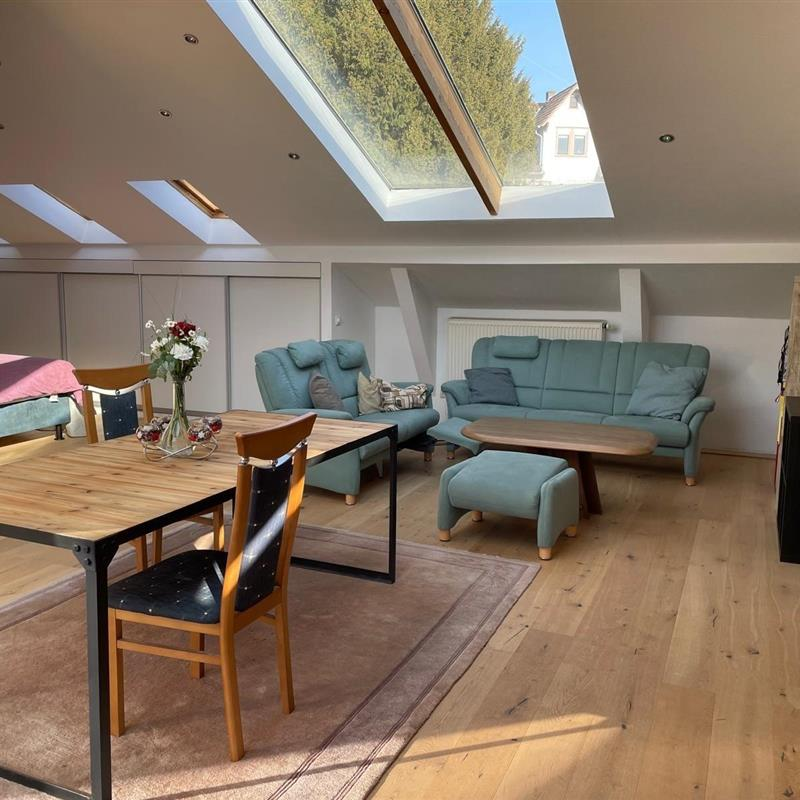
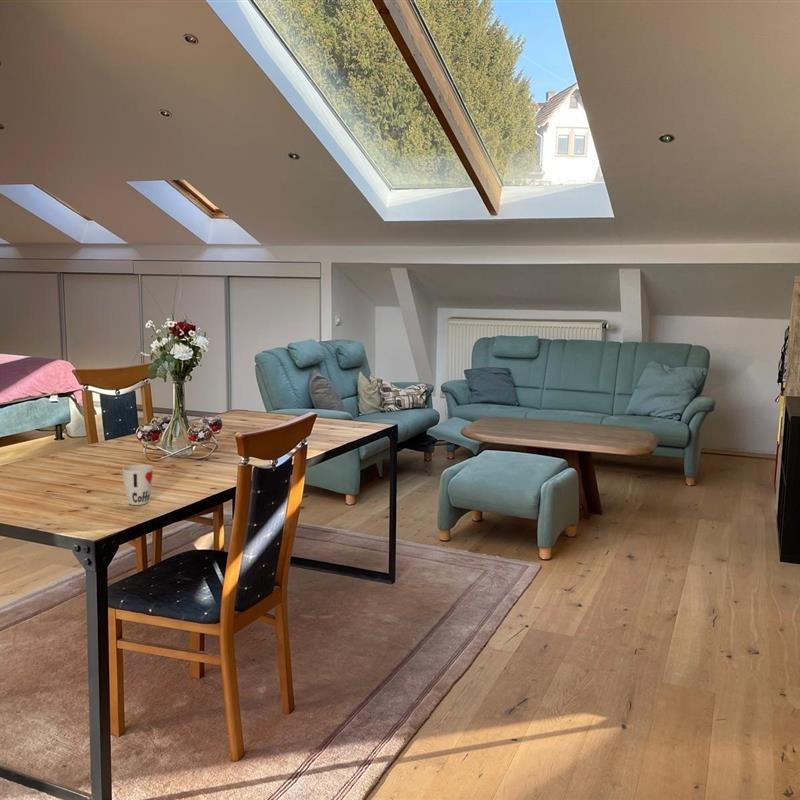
+ cup [121,463,154,506]
